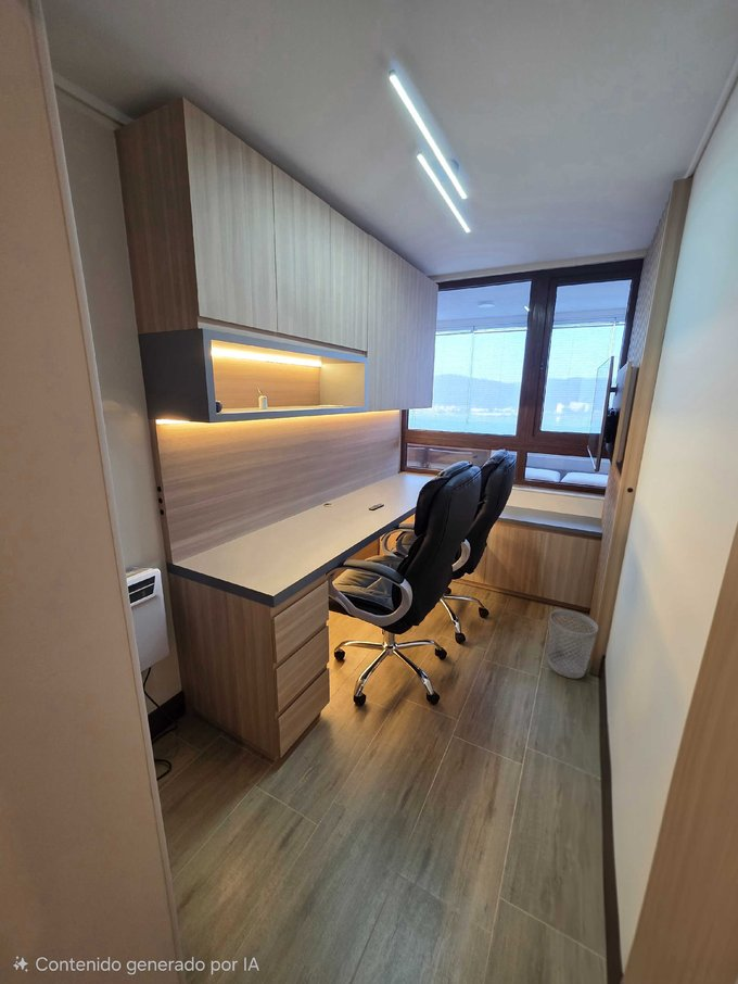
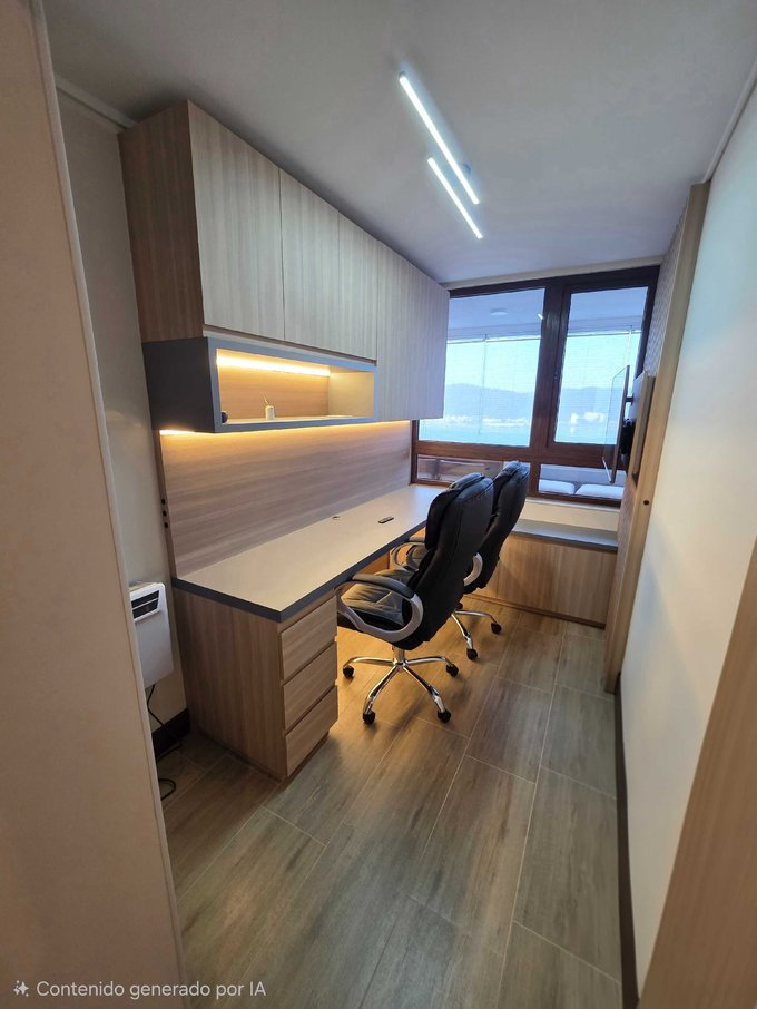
- wastebasket [547,609,599,680]
